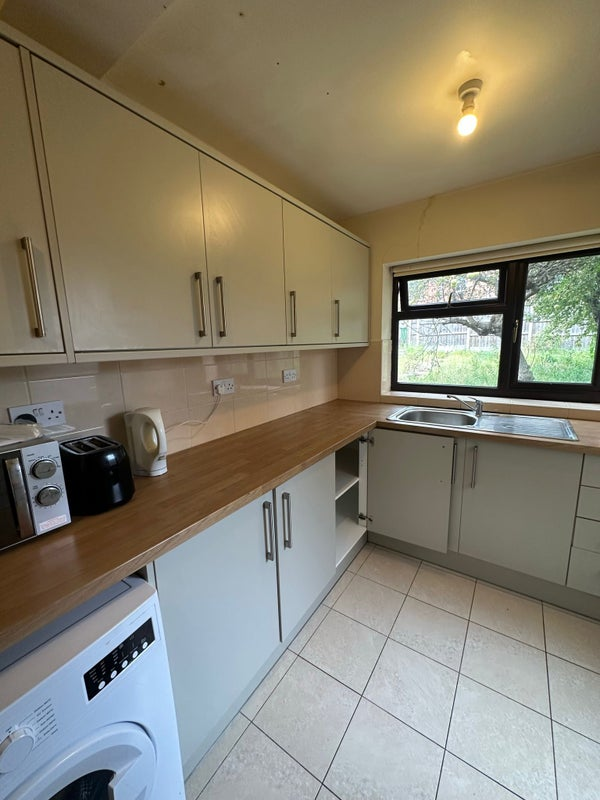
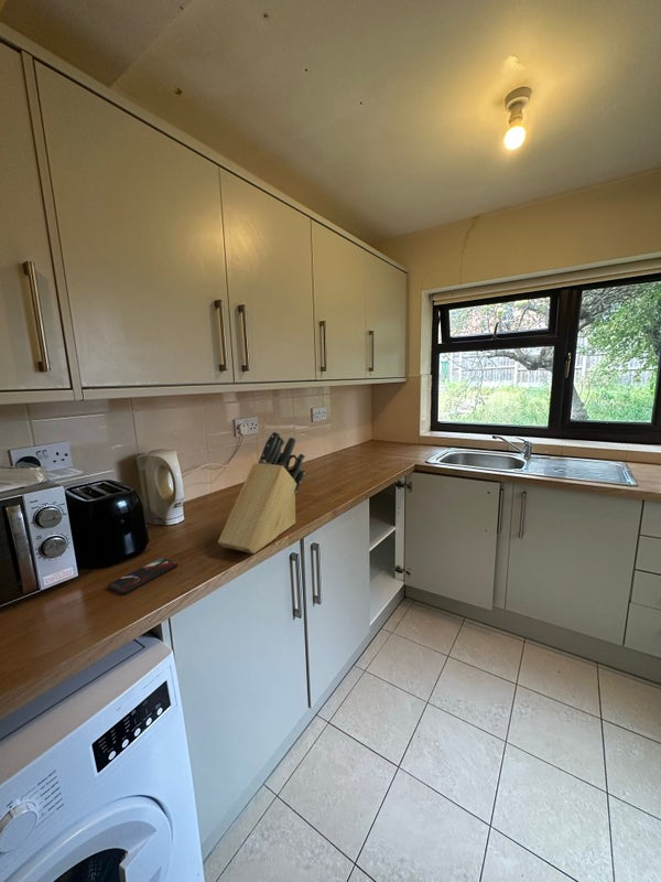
+ knife block [217,430,306,555]
+ smartphone [107,557,178,594]
